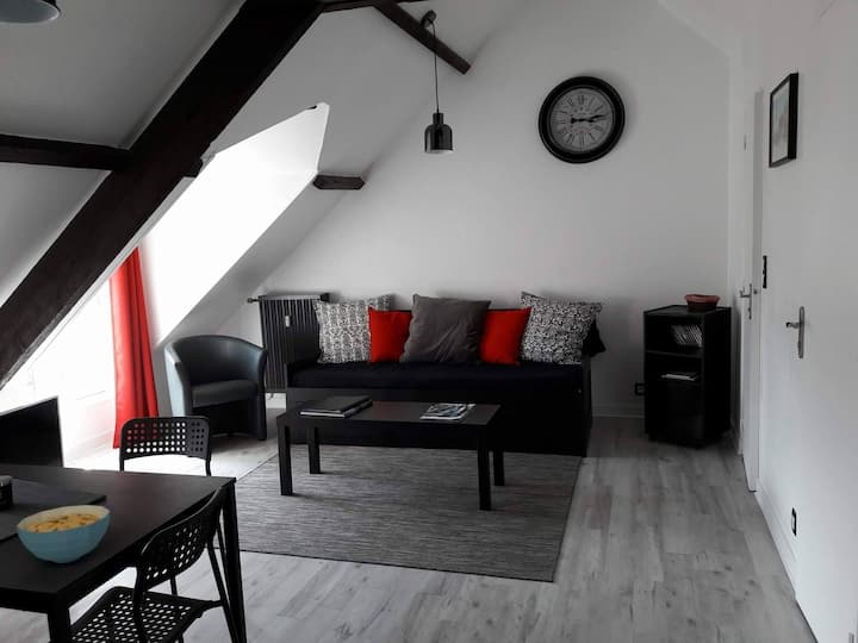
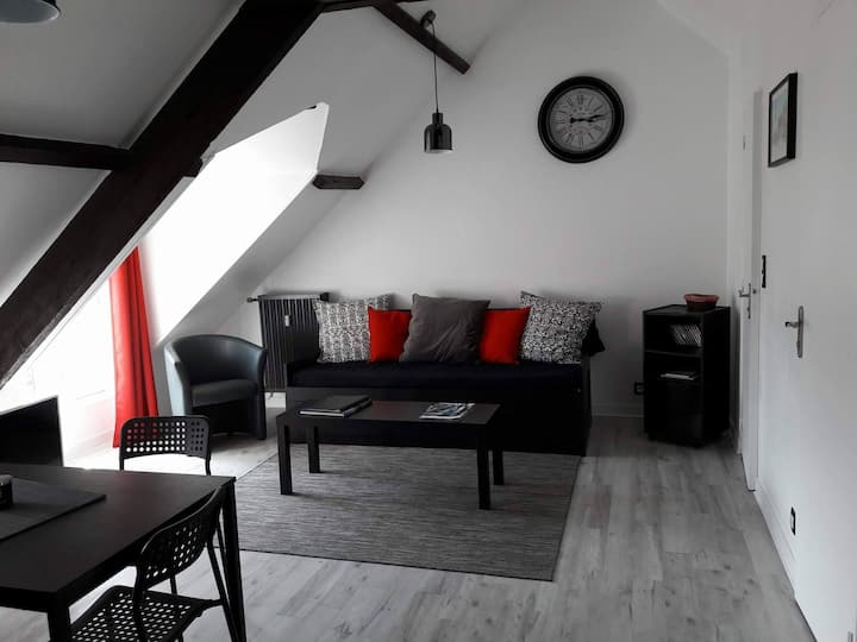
- cereal bowl [15,504,112,564]
